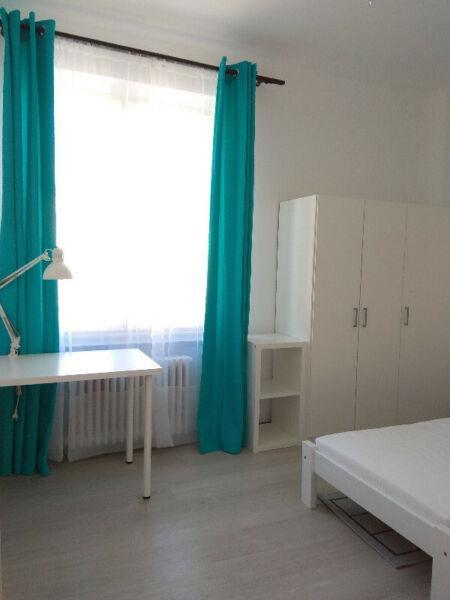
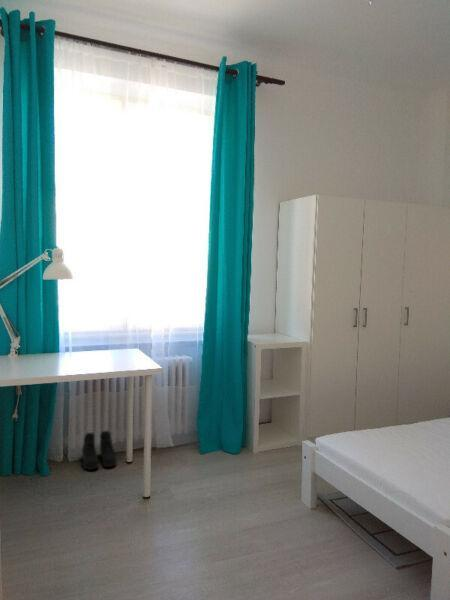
+ boots [81,429,118,471]
